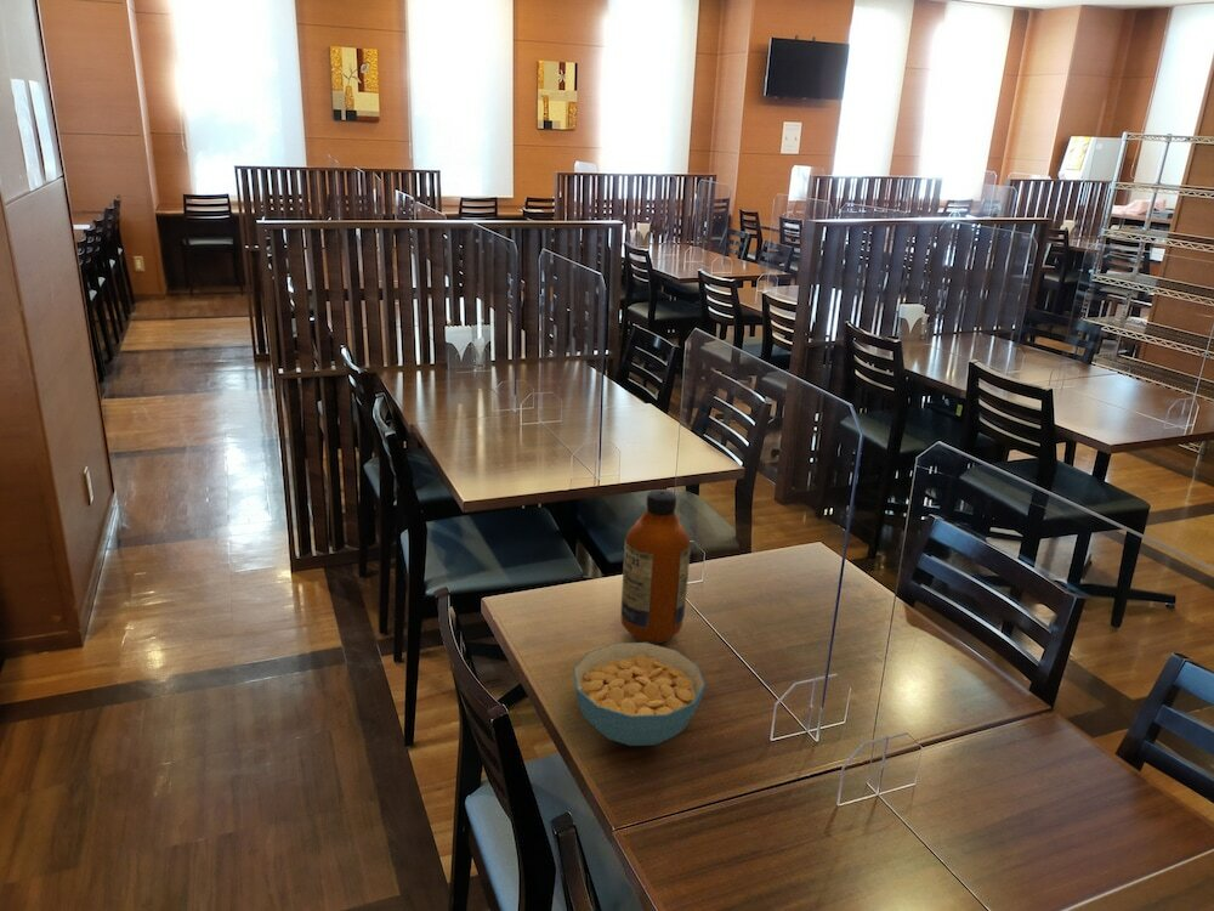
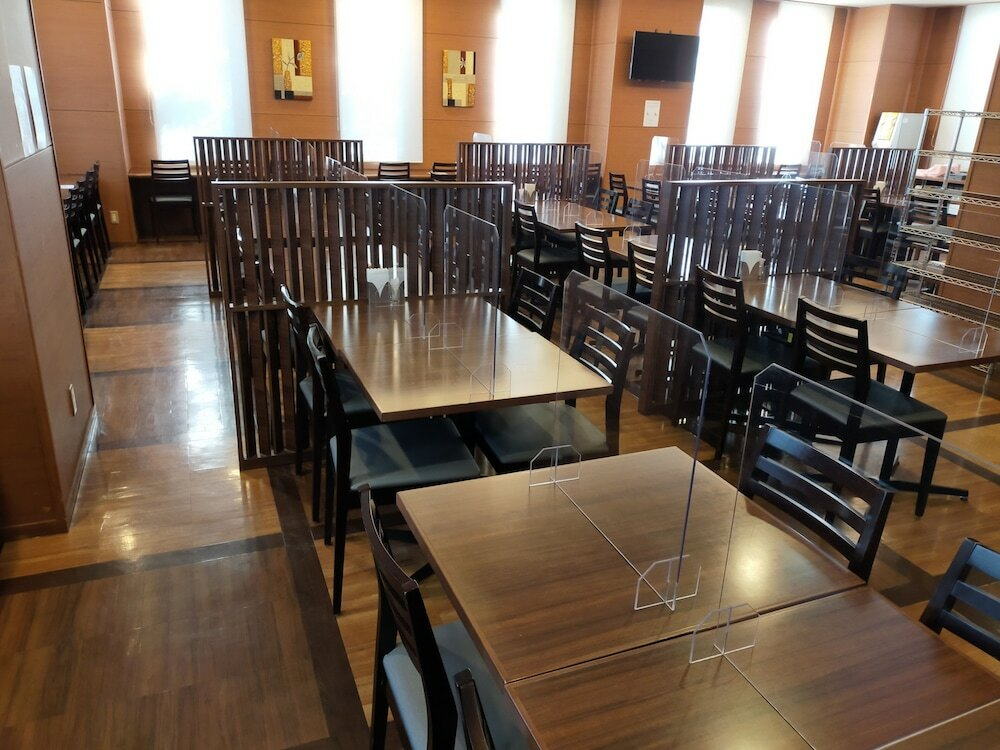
- cereal bowl [573,641,707,747]
- bottle [620,488,692,645]
